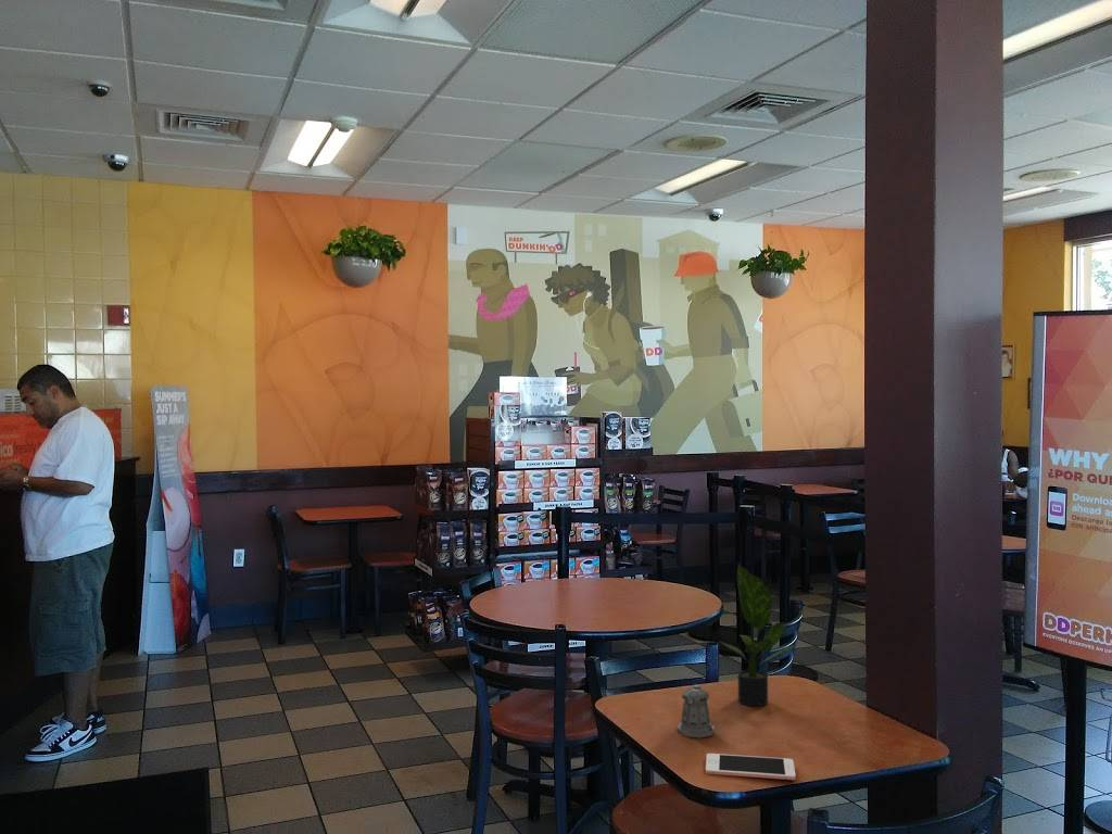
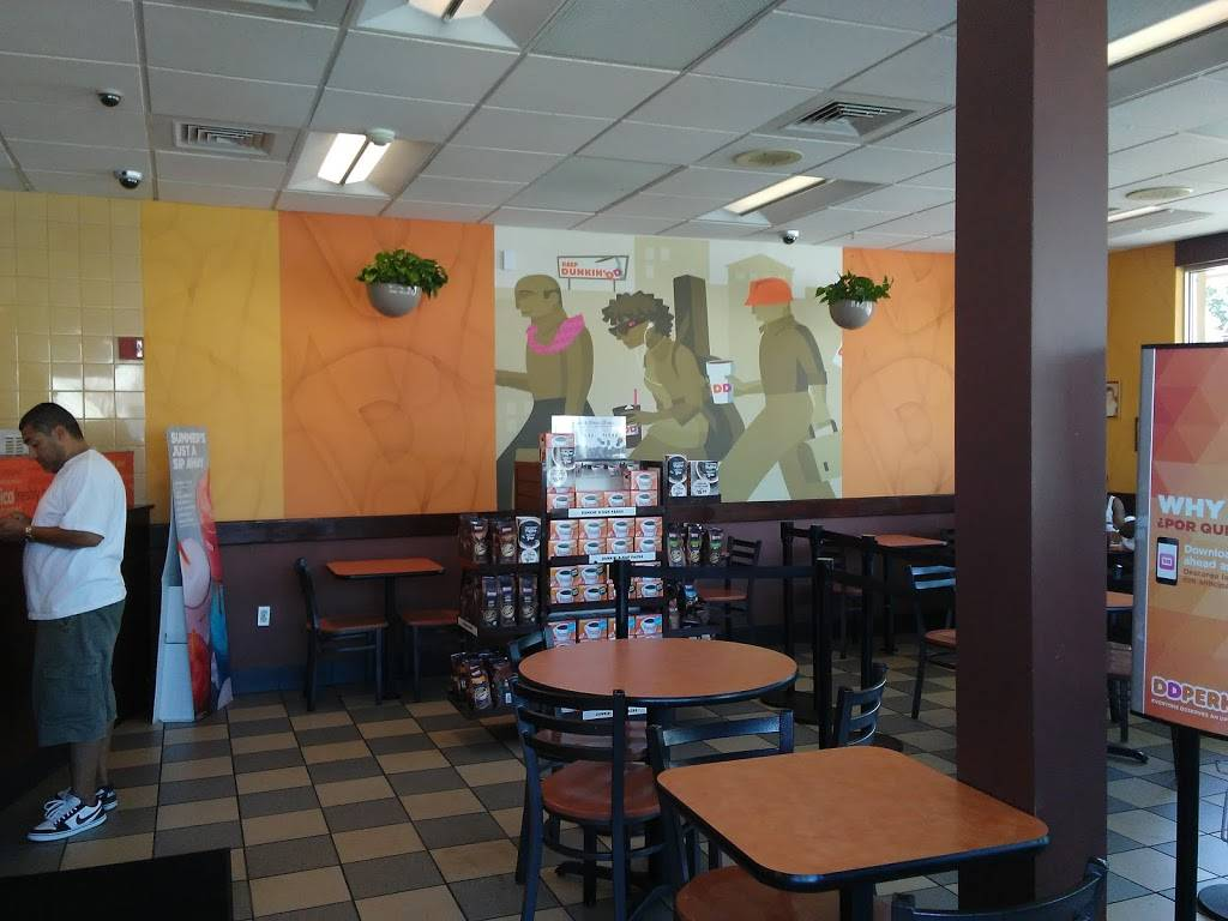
- pepper shaker [677,684,716,740]
- cell phone [705,753,797,781]
- potted plant [719,563,797,707]
